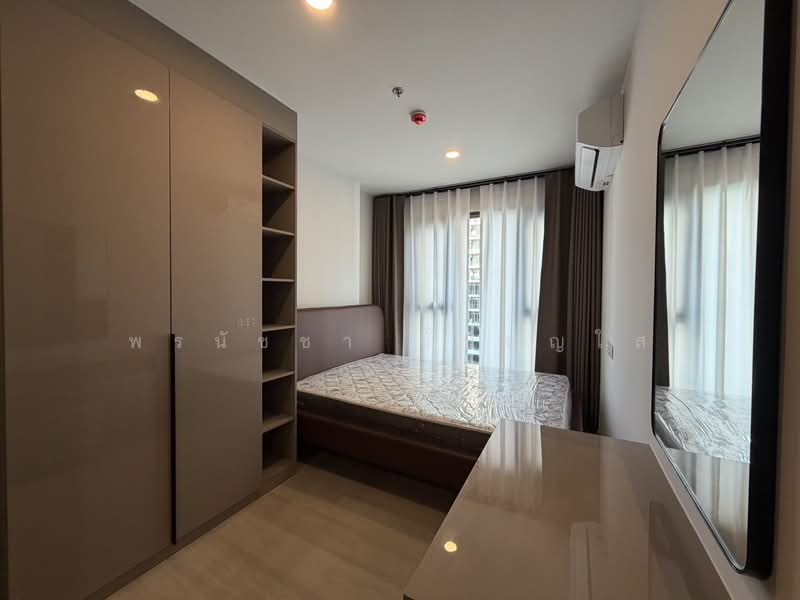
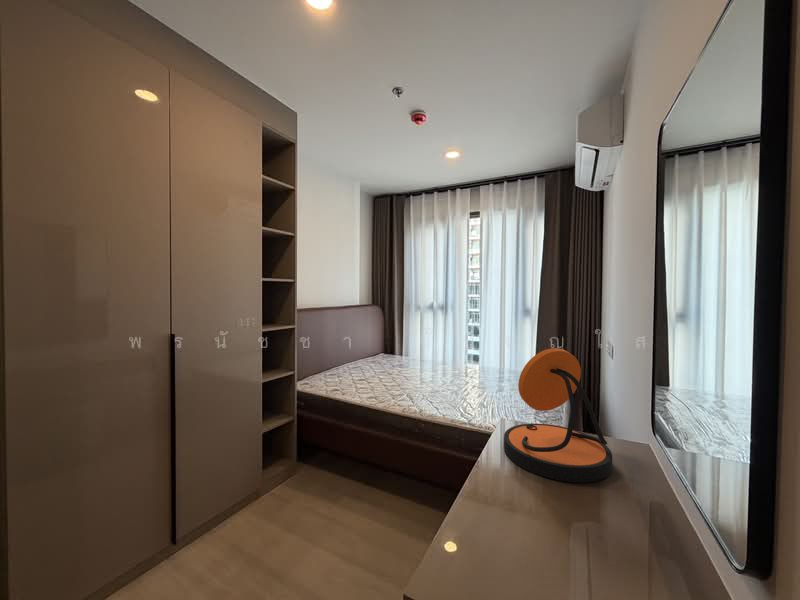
+ desk lamp [503,347,613,484]
